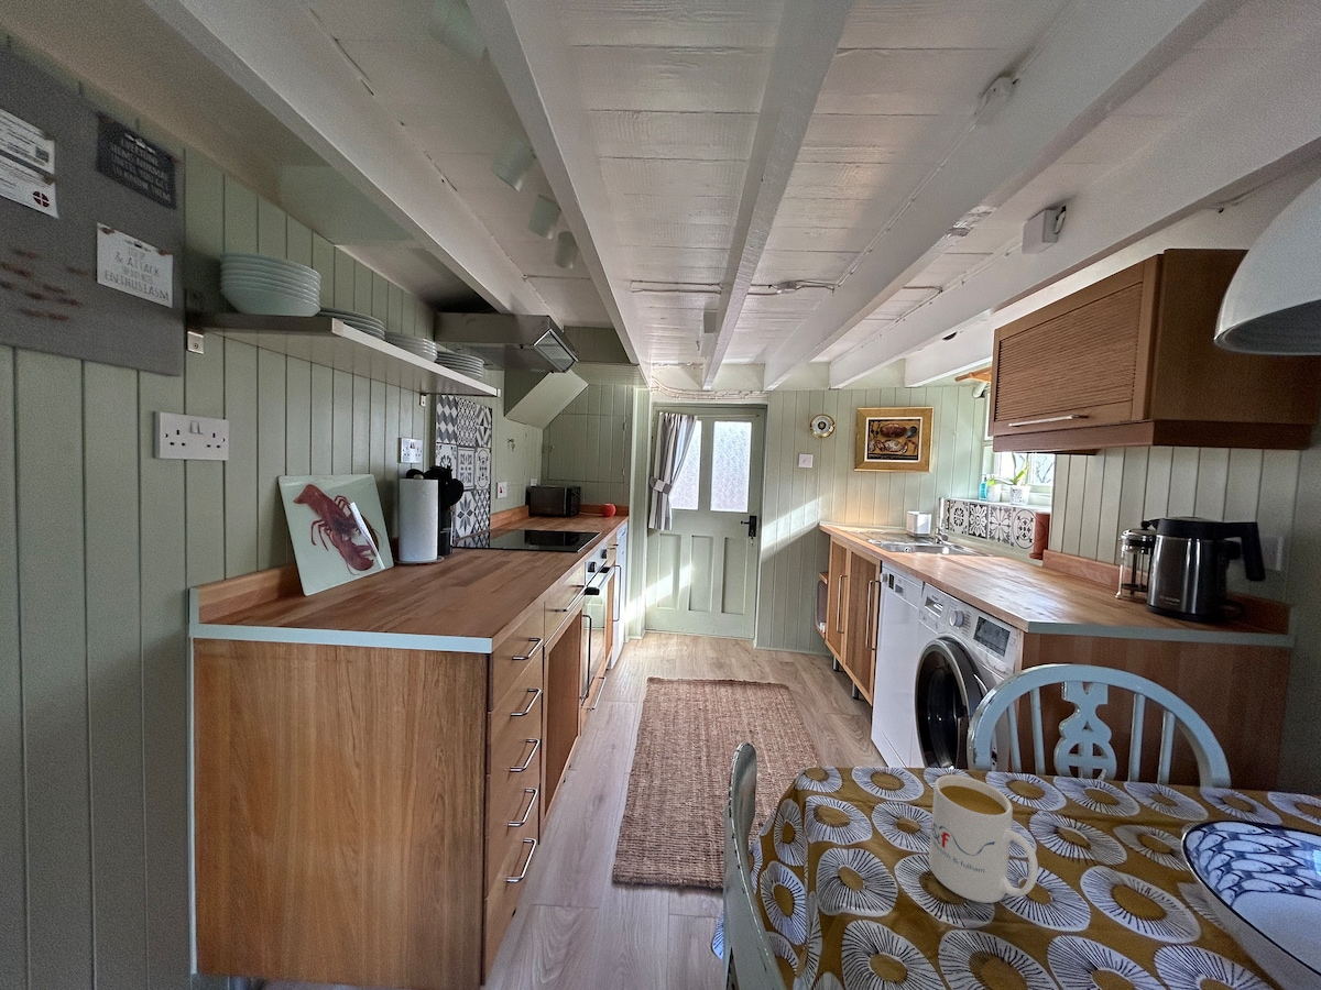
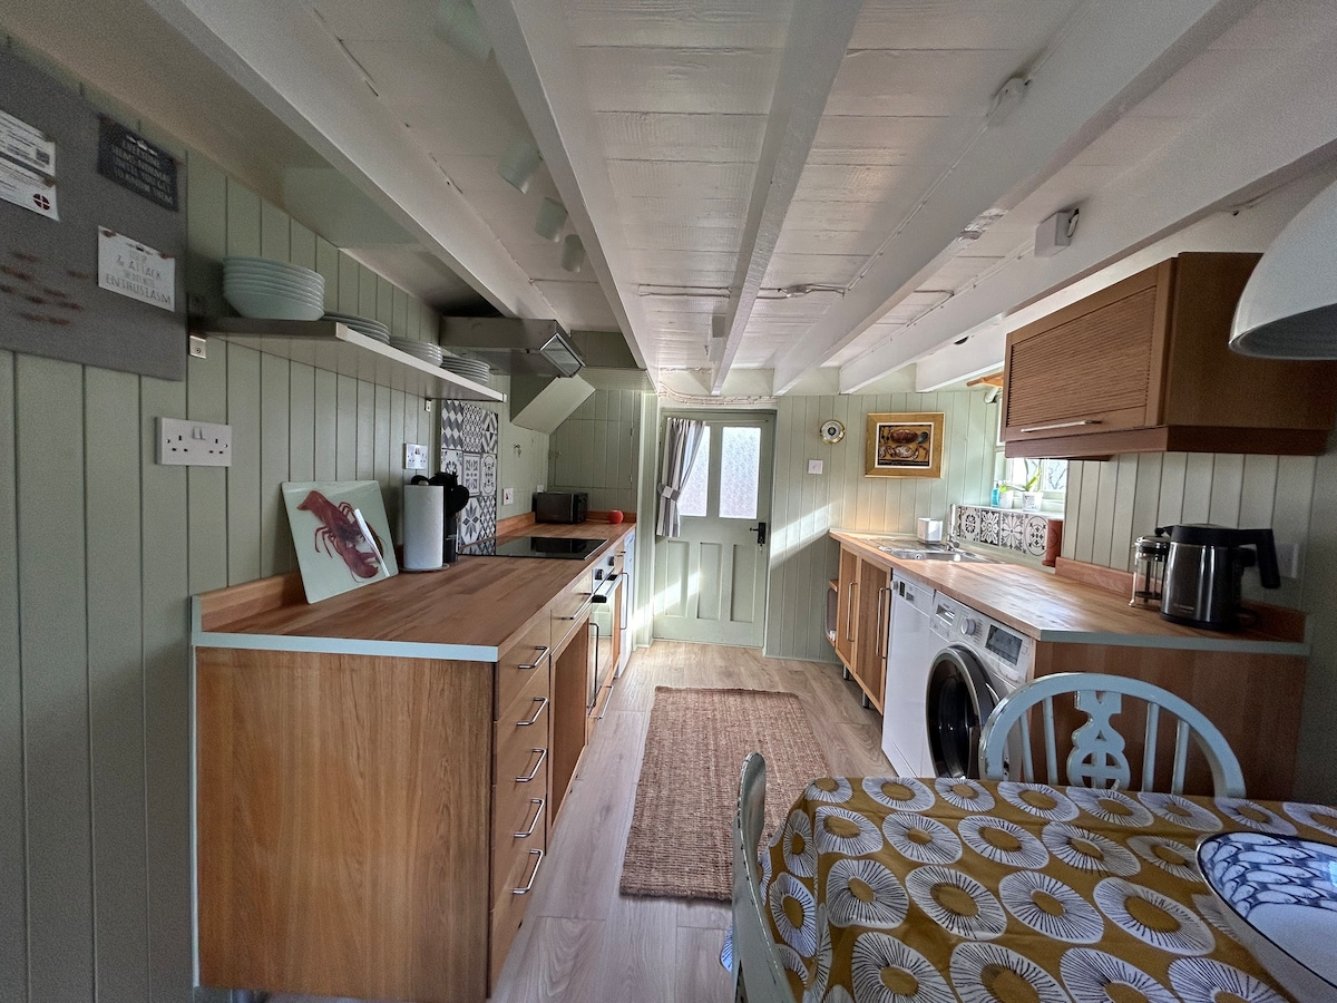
- mug [928,774,1039,904]
